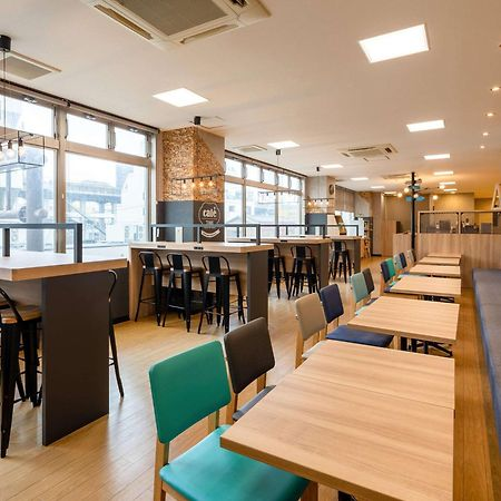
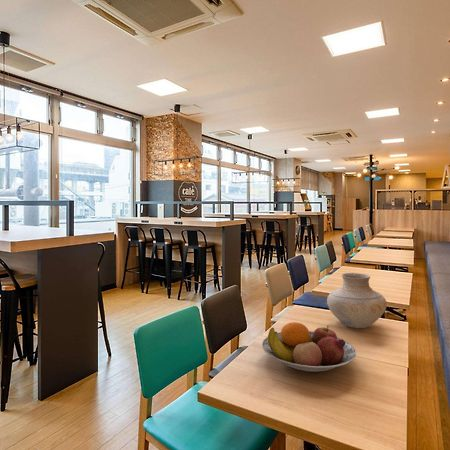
+ vase [326,272,388,329]
+ fruit bowl [261,321,357,373]
